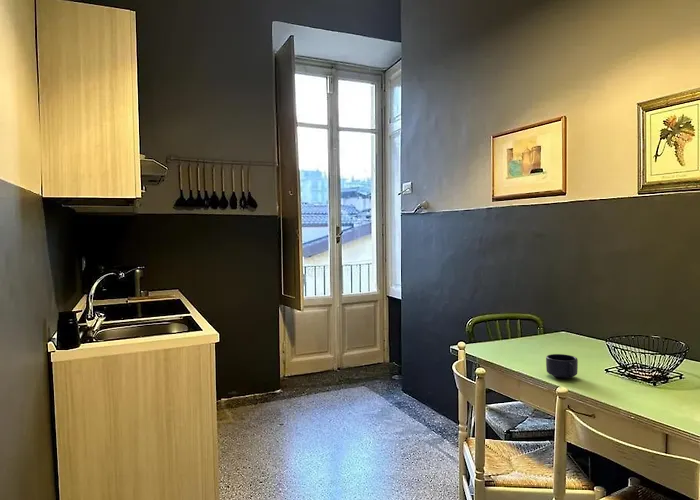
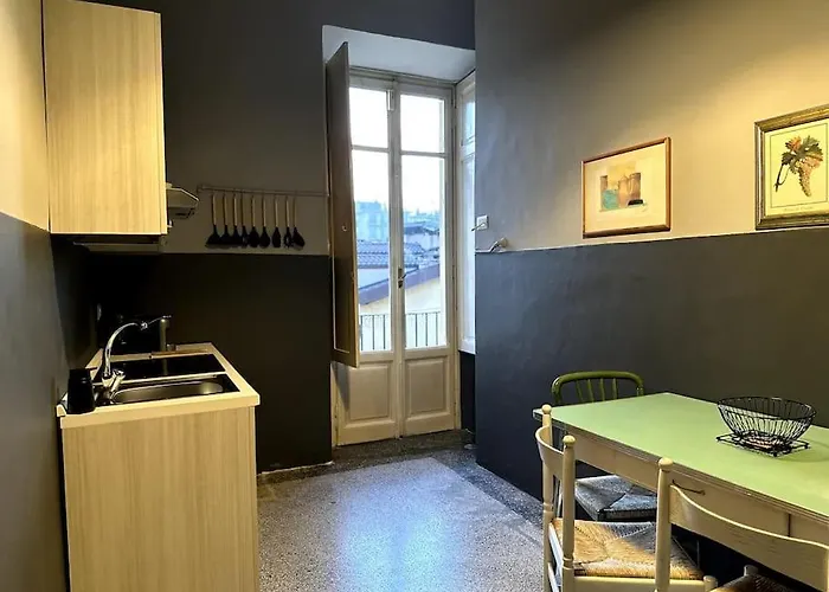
- mug [545,353,579,380]
